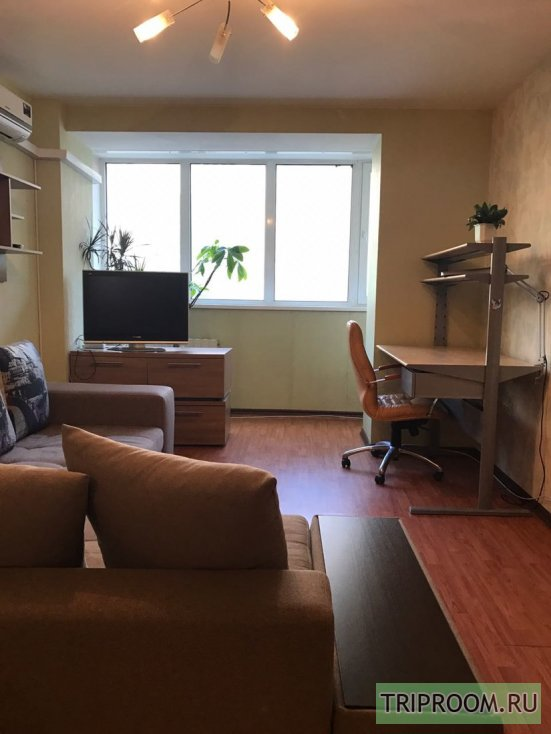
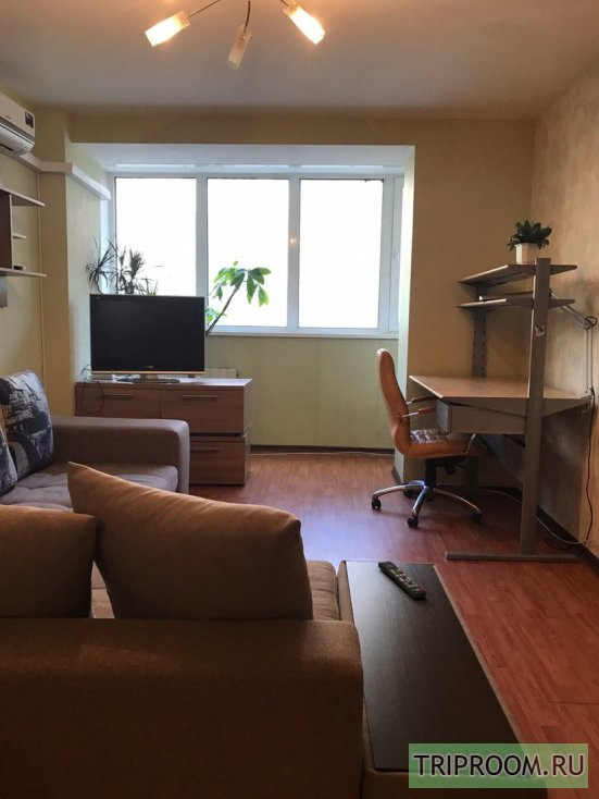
+ remote control [377,561,427,599]
